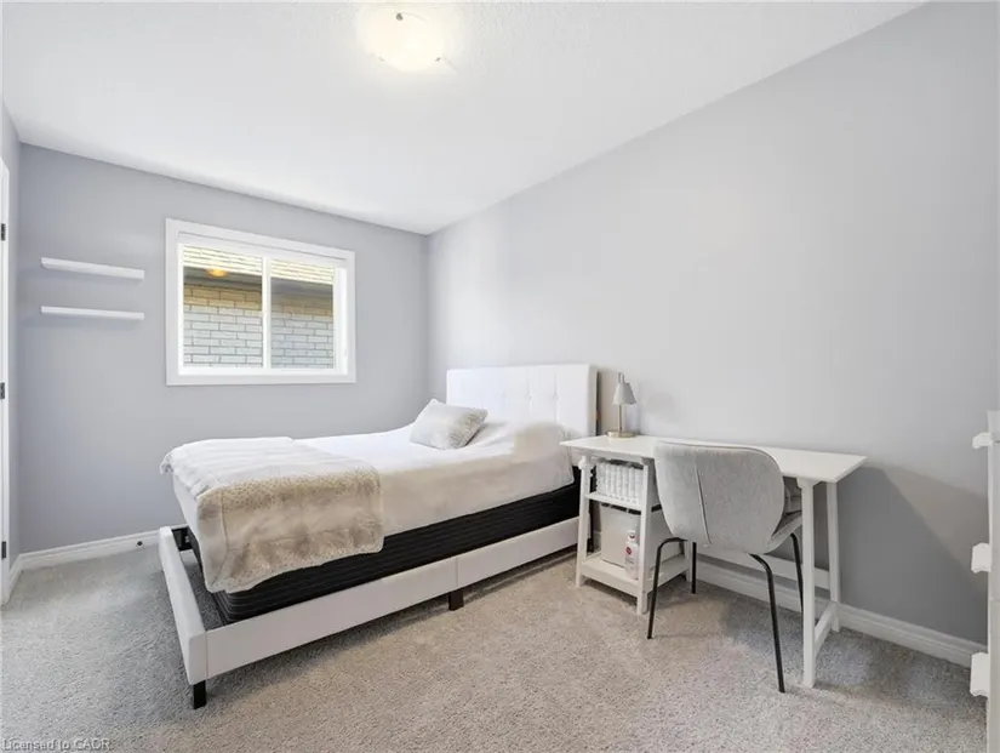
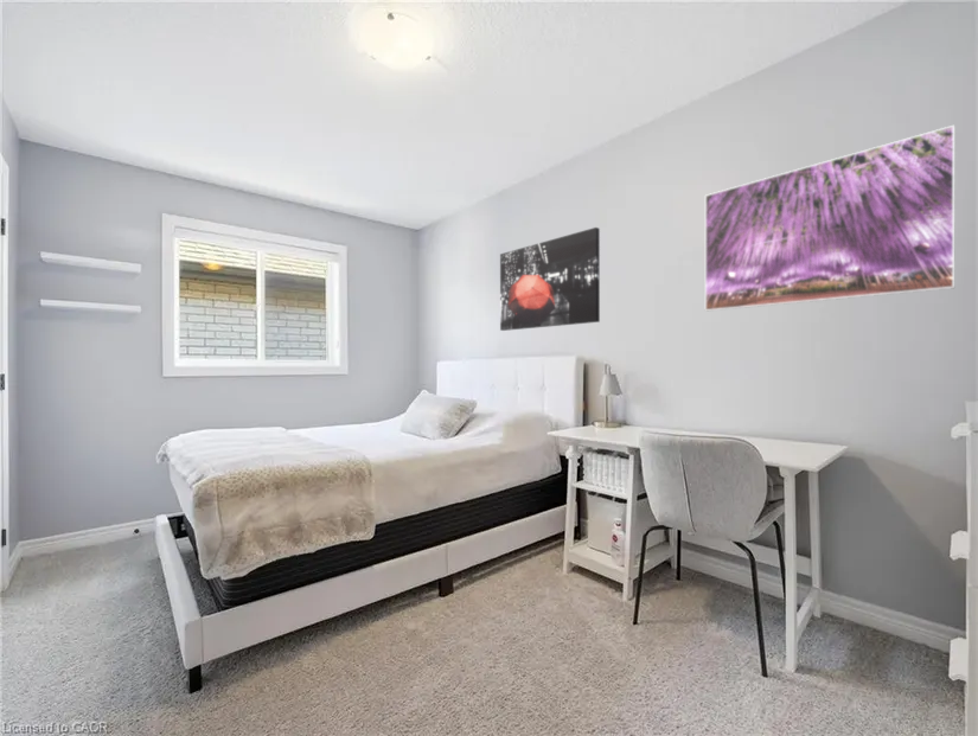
+ wall art [499,226,601,332]
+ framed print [704,124,955,312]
